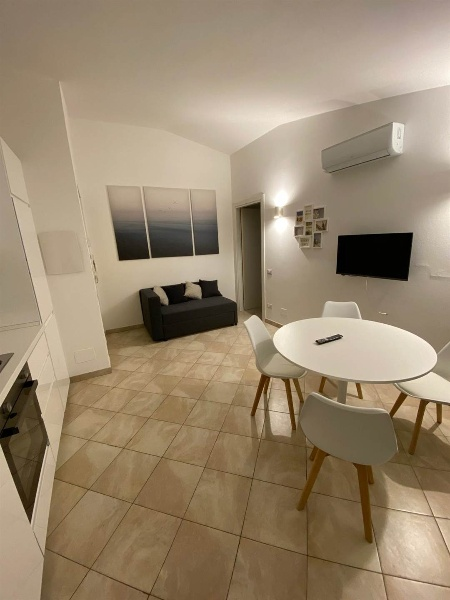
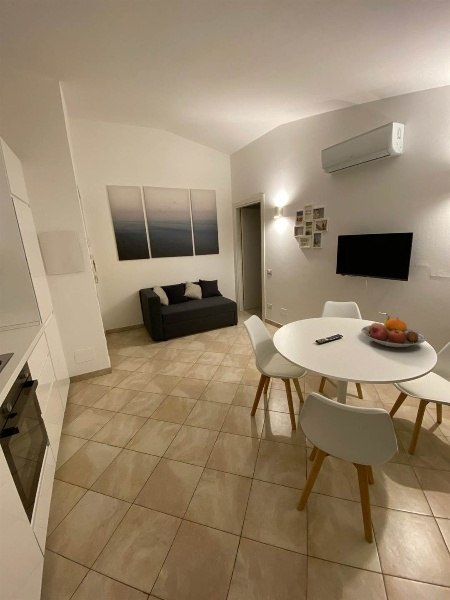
+ fruit bowl [360,315,427,348]
